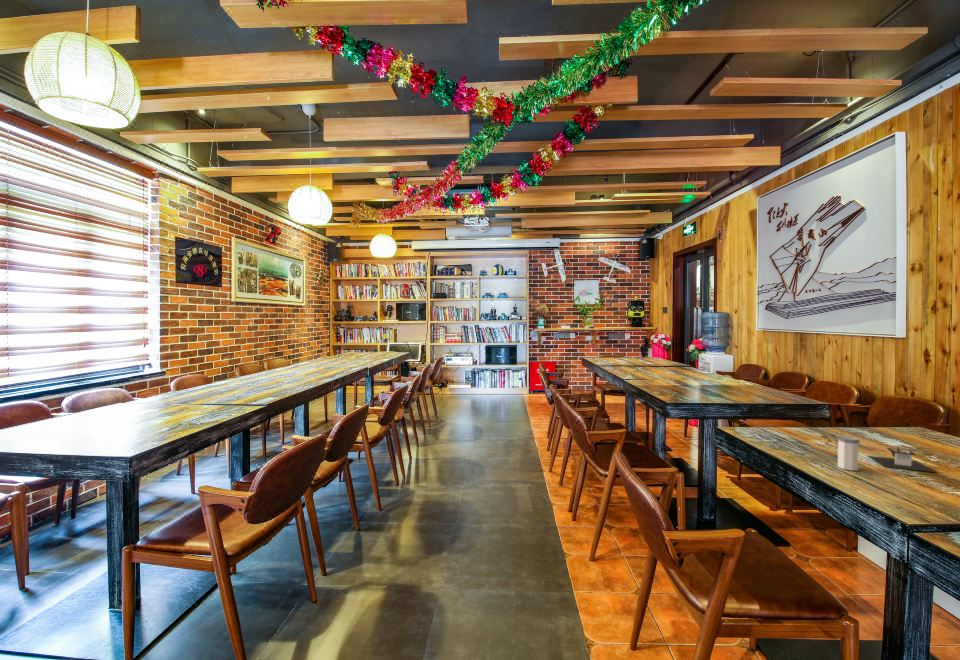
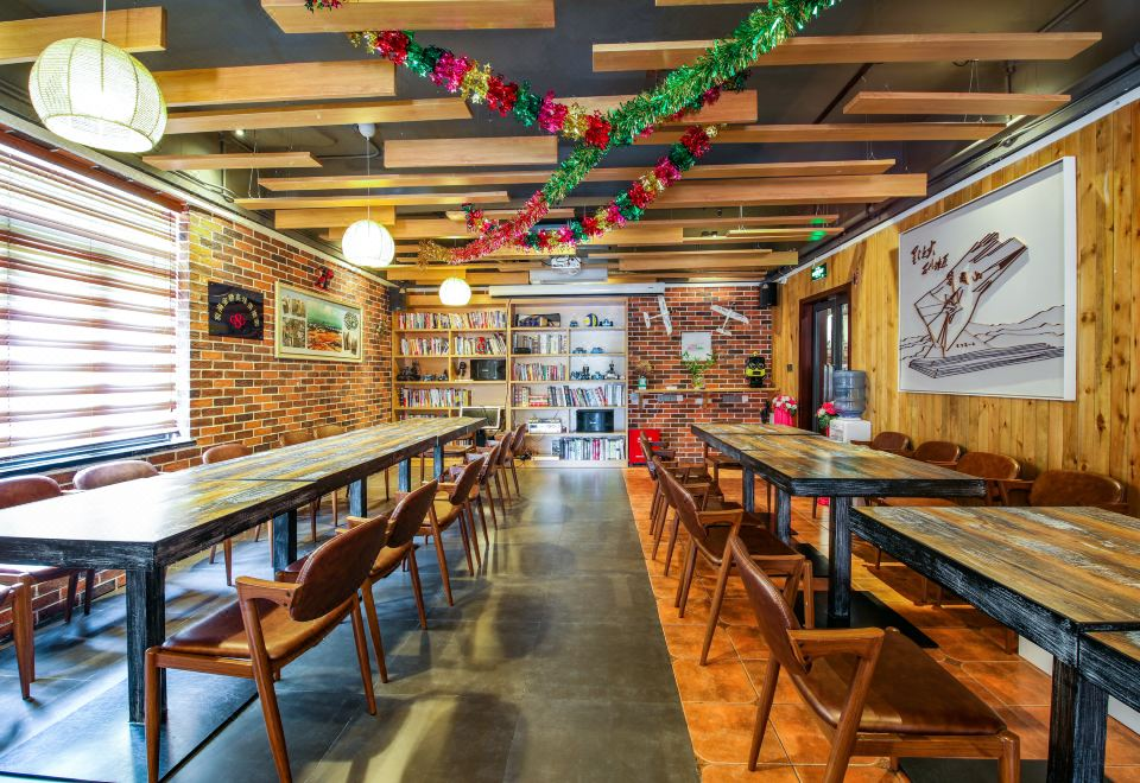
- architectural model [868,446,939,474]
- salt shaker [836,435,860,471]
